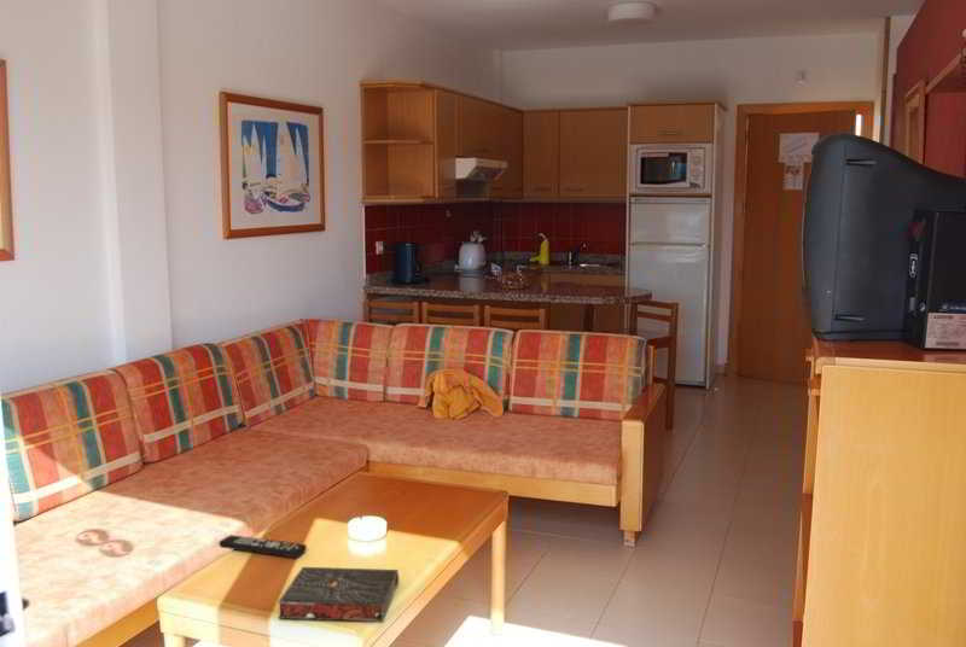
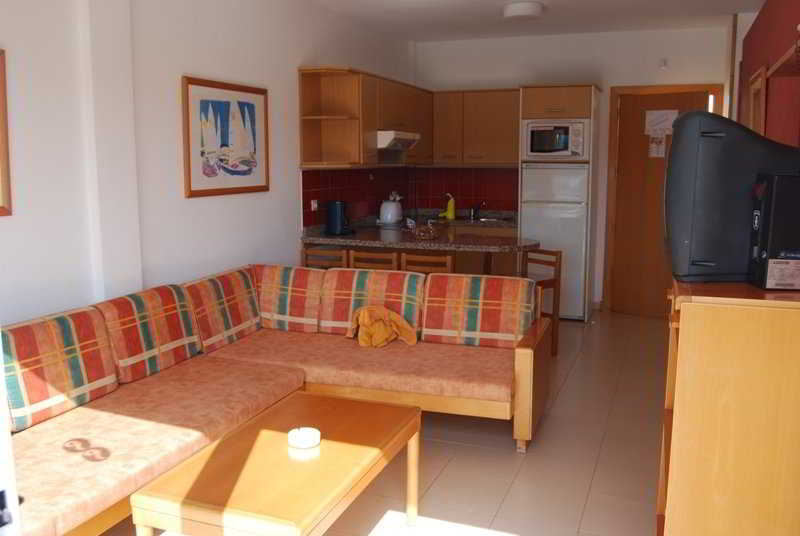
- remote control [217,534,308,559]
- book [277,566,400,623]
